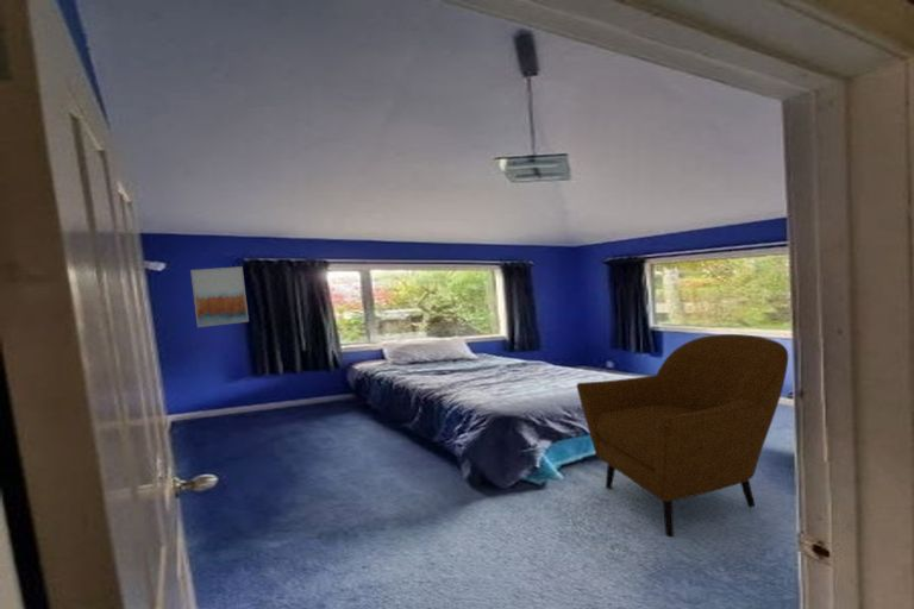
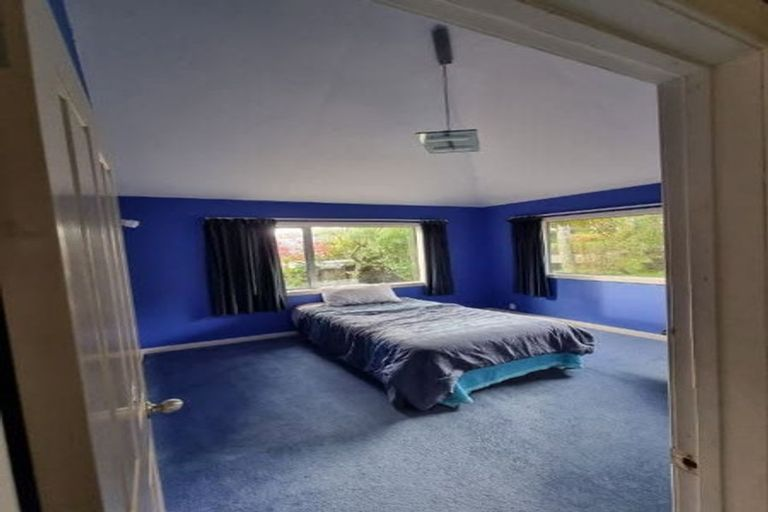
- armchair [575,333,789,538]
- wall art [189,265,250,328]
